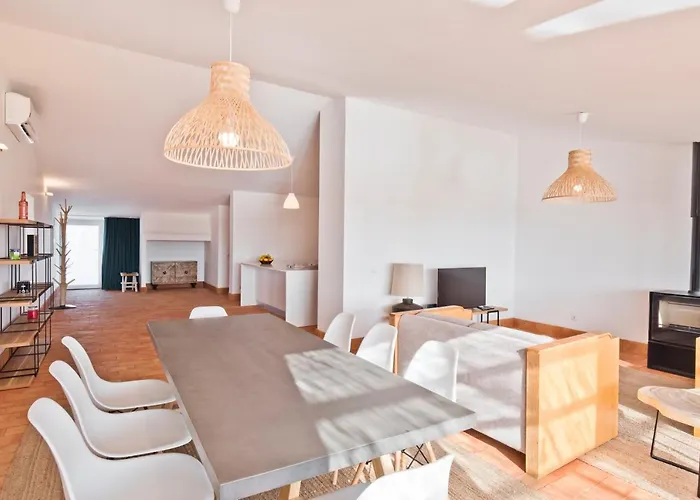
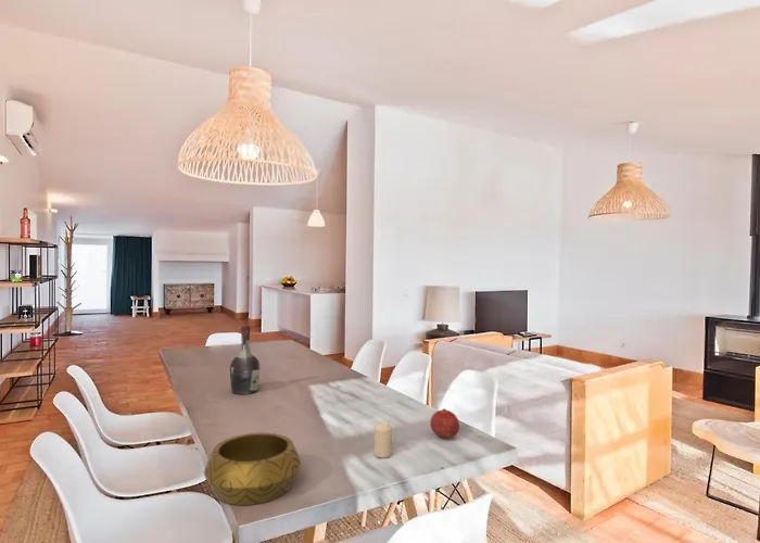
+ candle [372,420,393,459]
+ decorative bowl [203,431,302,506]
+ fruit [429,407,460,439]
+ cognac bottle [229,325,262,395]
